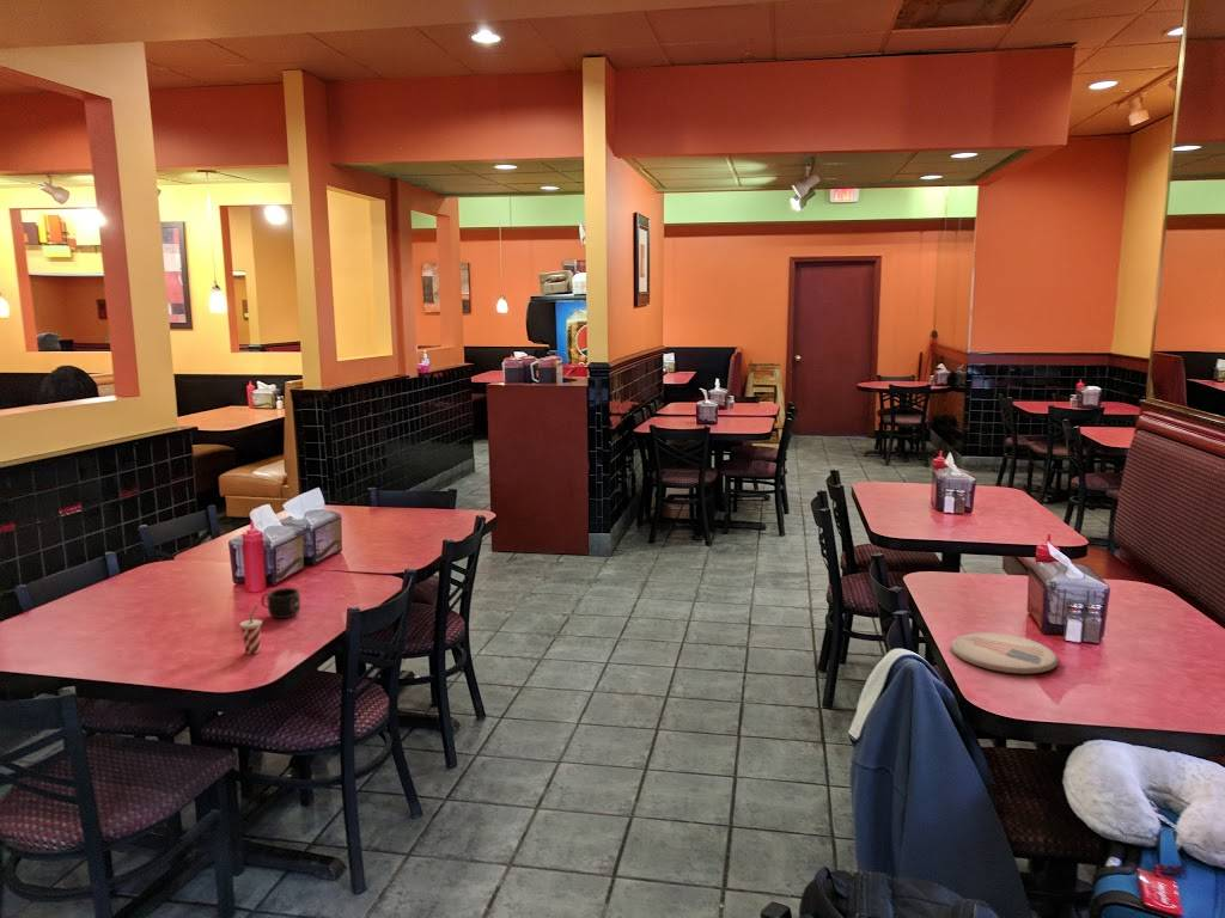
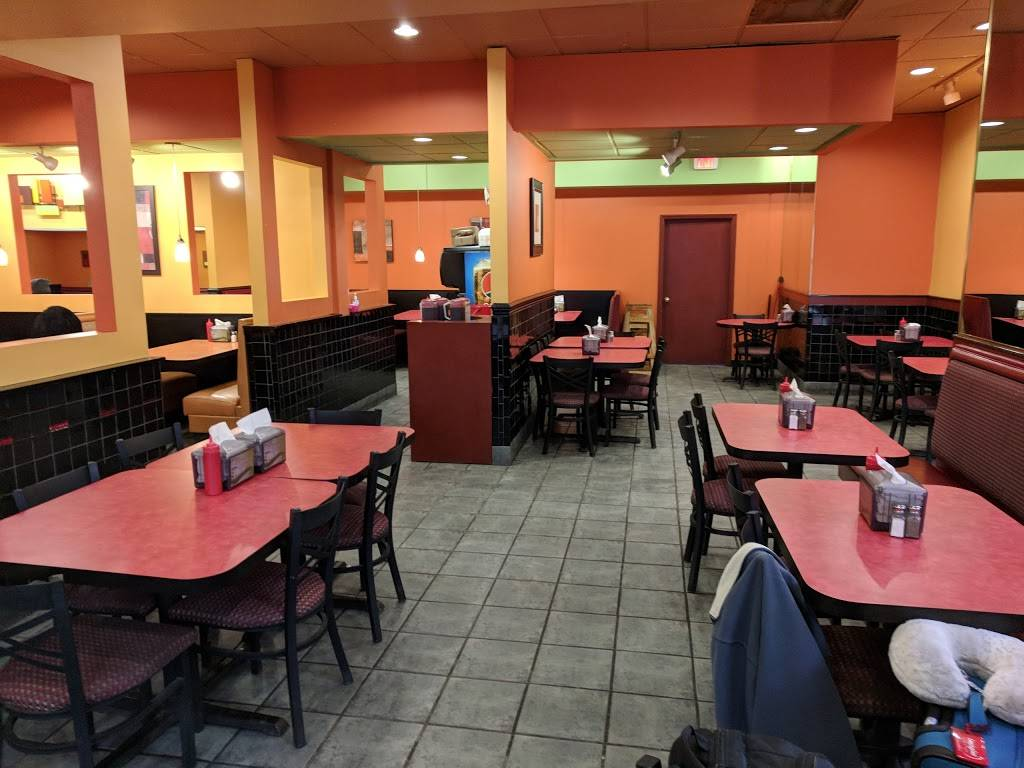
- beverage cup [238,605,263,655]
- plate [949,631,1060,675]
- mug [261,587,301,619]
